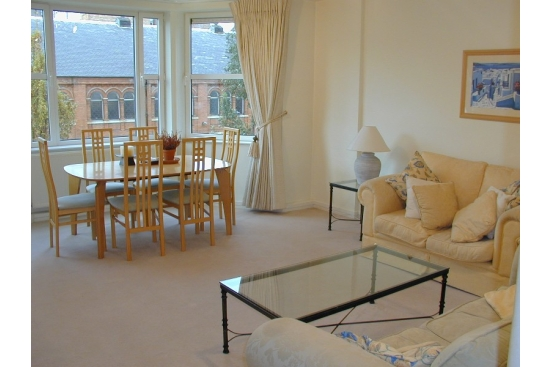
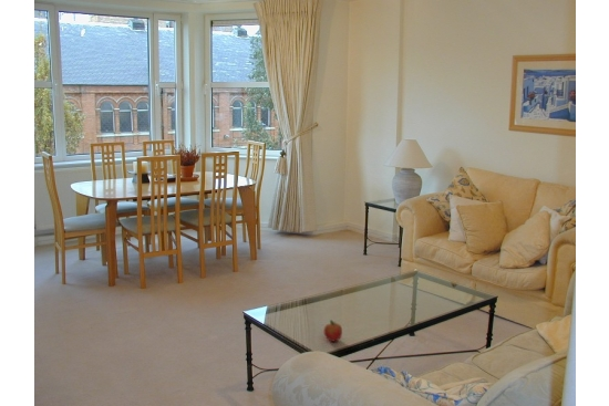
+ fruit [322,319,343,343]
